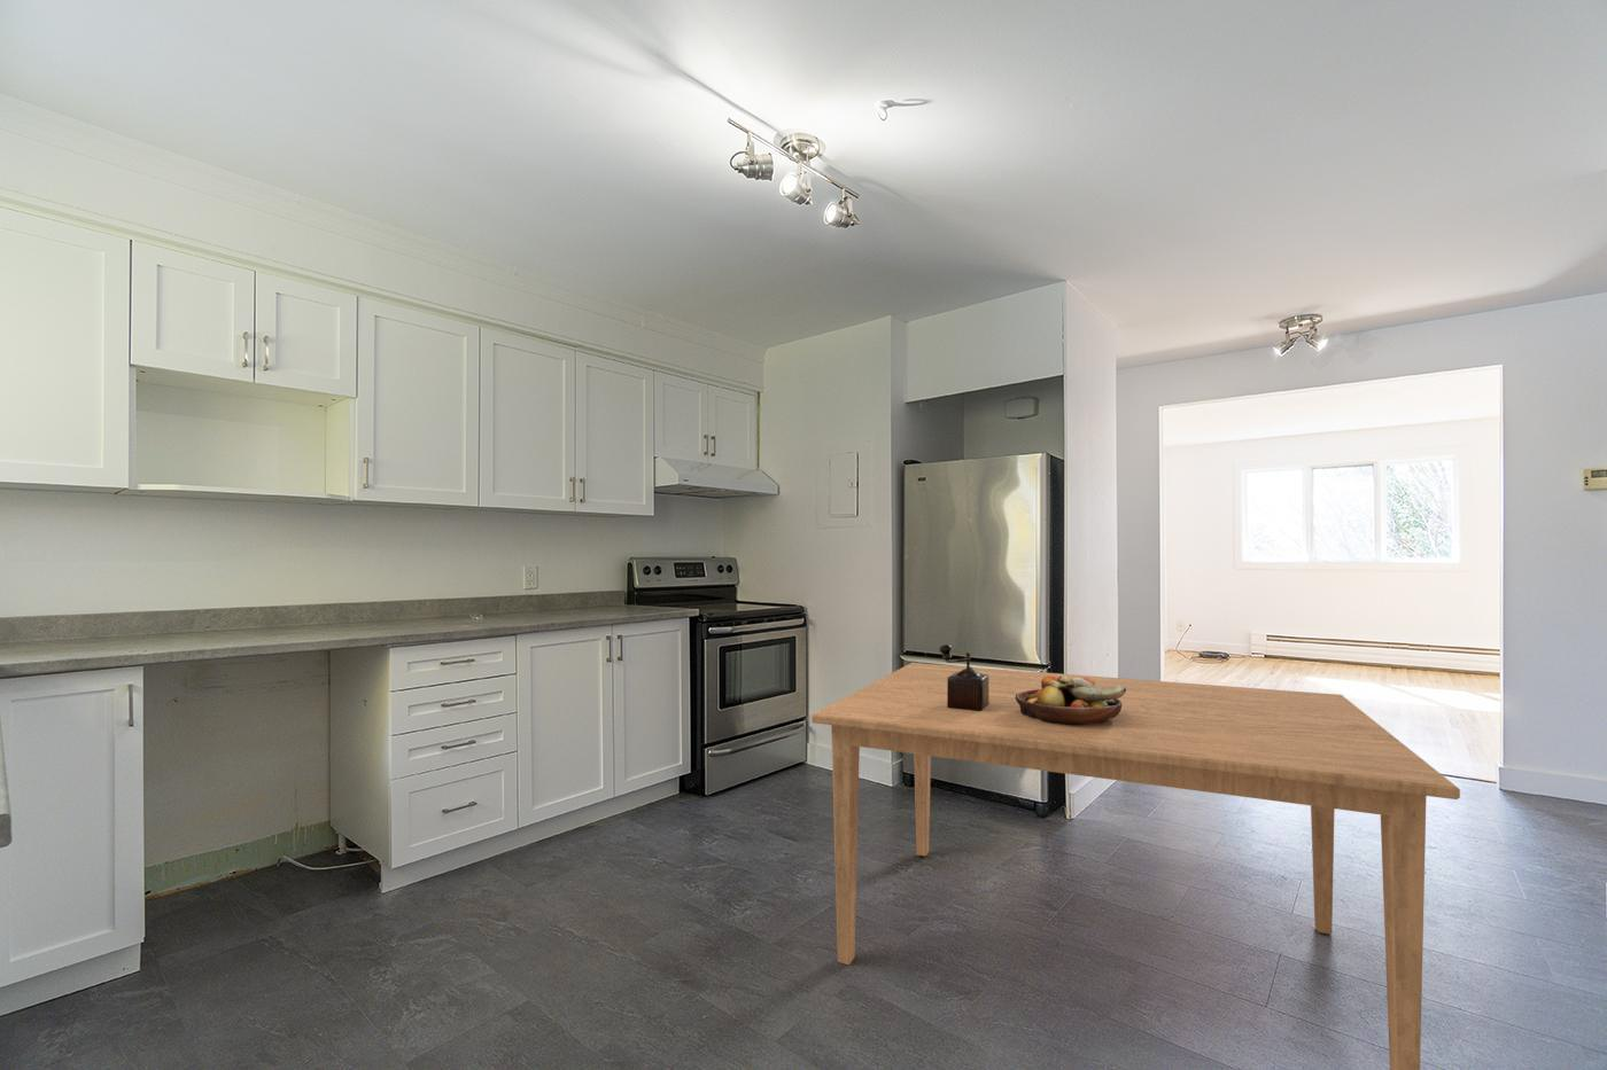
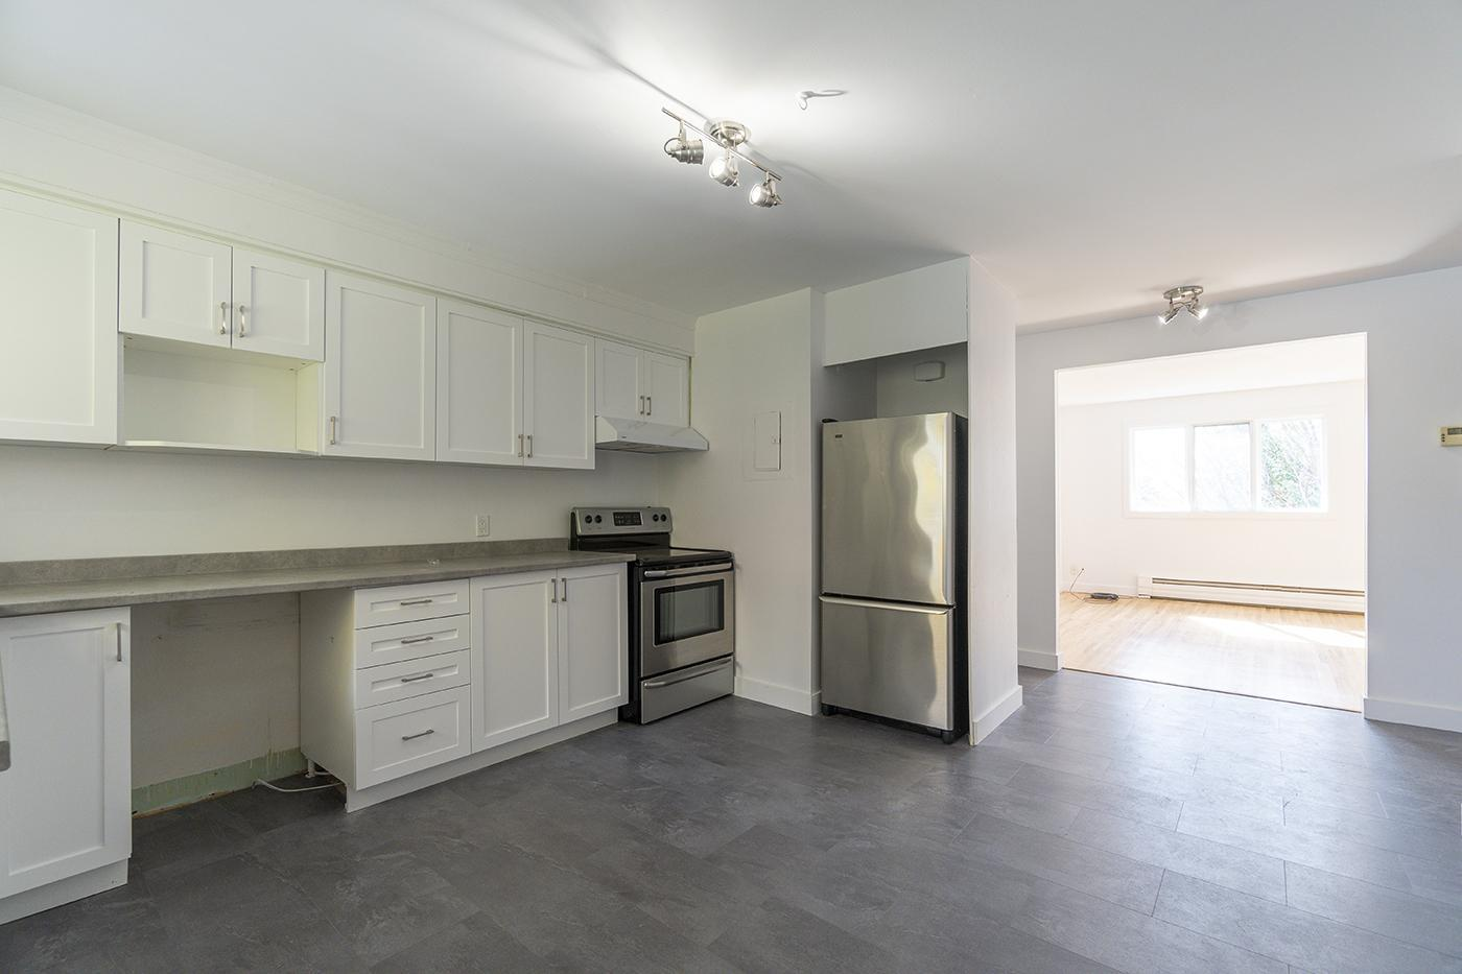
- dining table [810,662,1461,1070]
- fruit bowl [1016,676,1125,725]
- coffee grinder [938,644,989,711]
